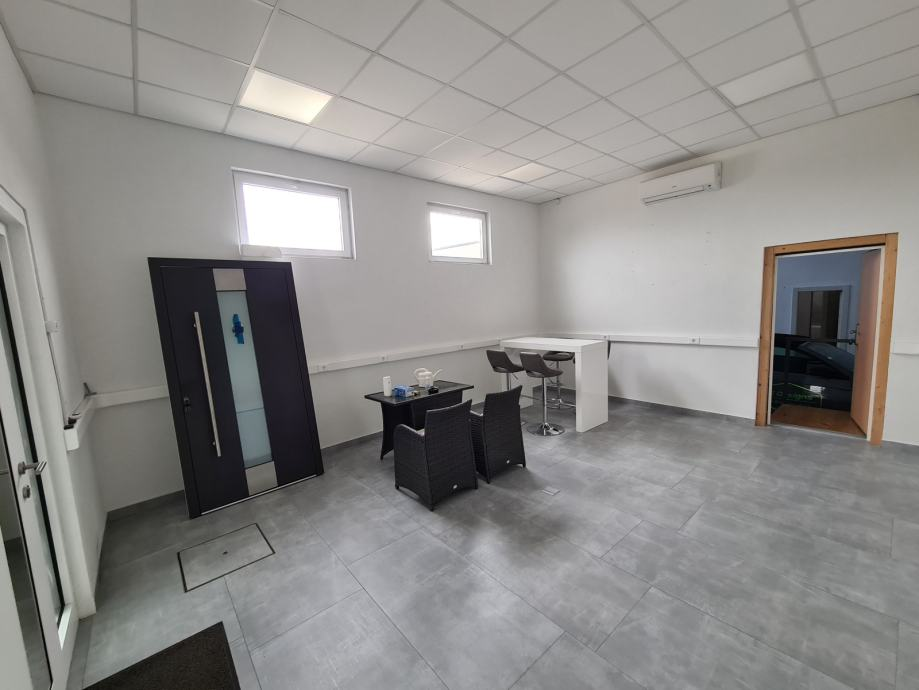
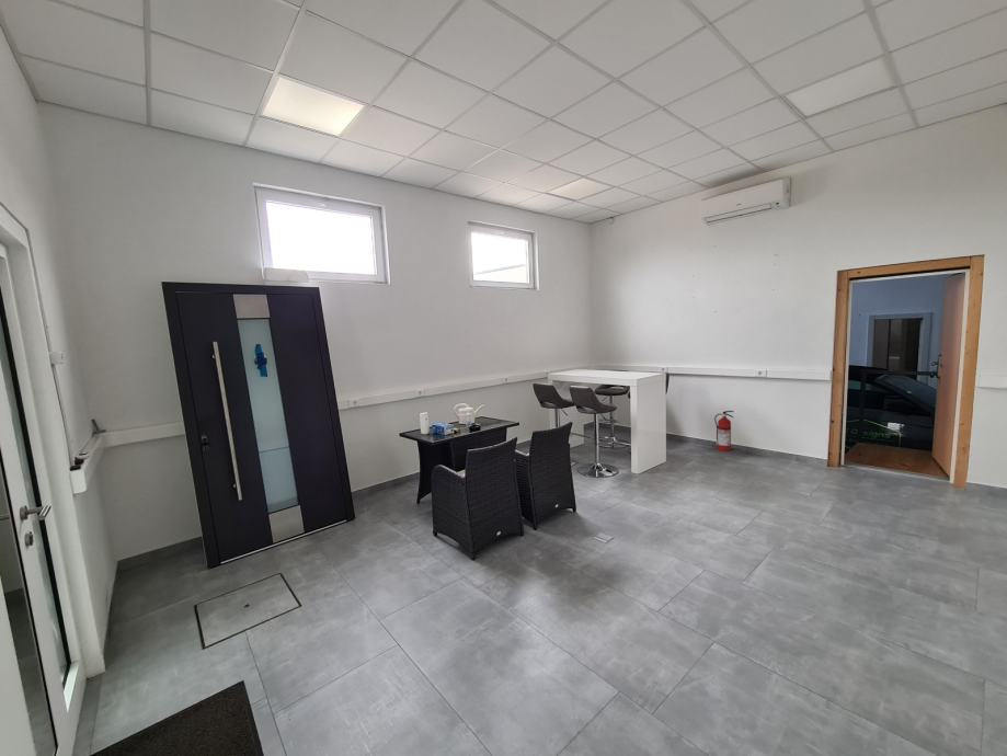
+ fire extinguisher [713,410,735,453]
